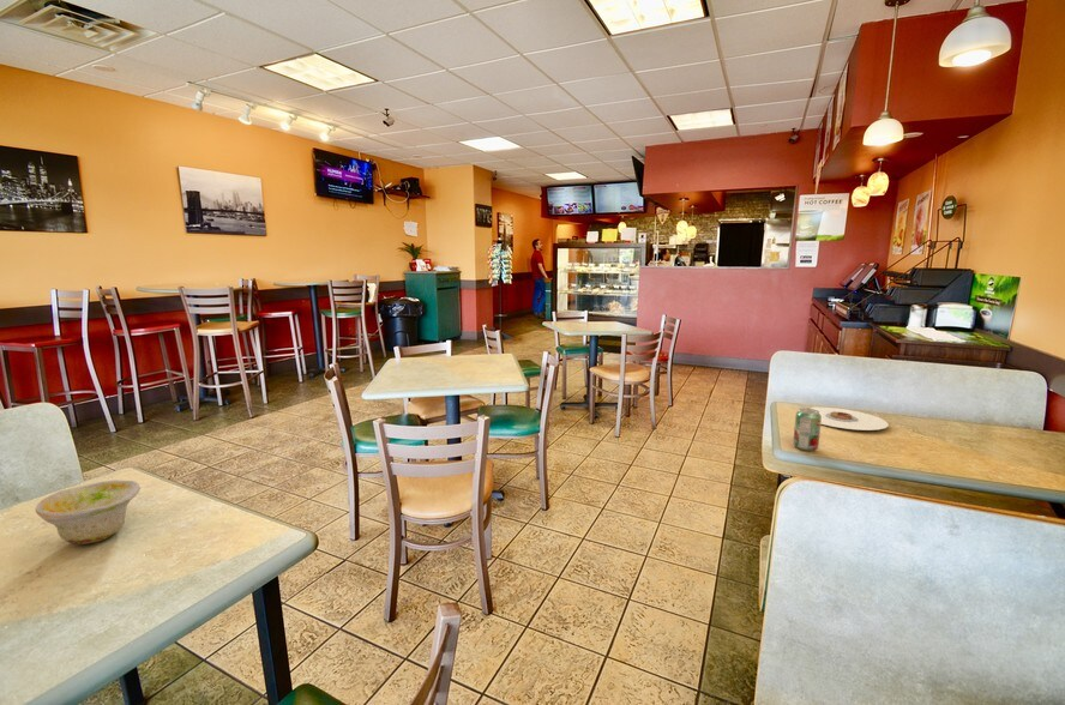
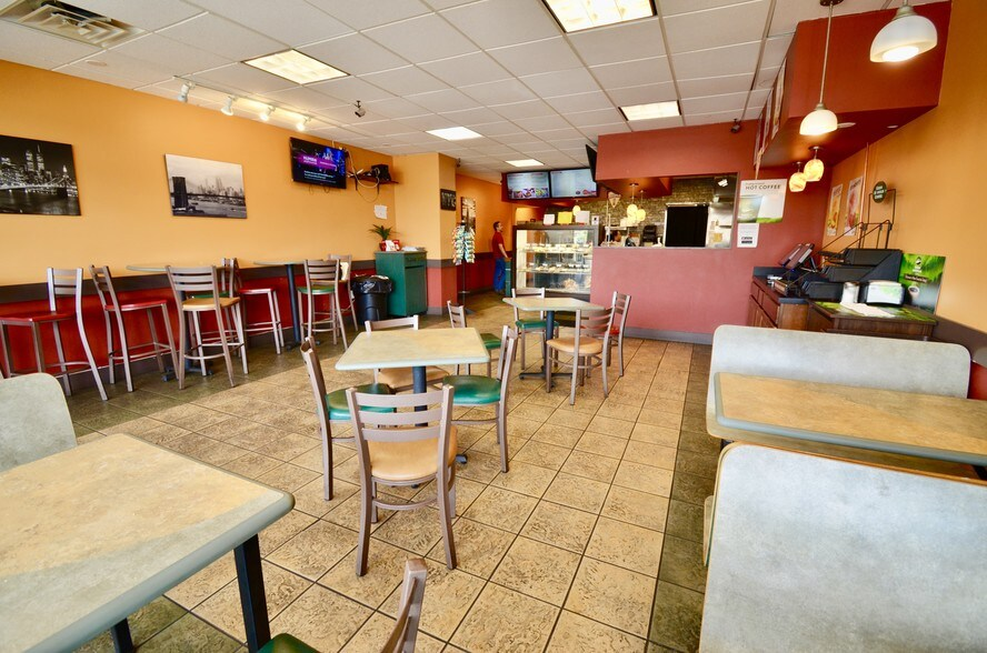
- beverage can [792,406,822,452]
- plate [810,406,890,432]
- bowl [34,478,142,546]
